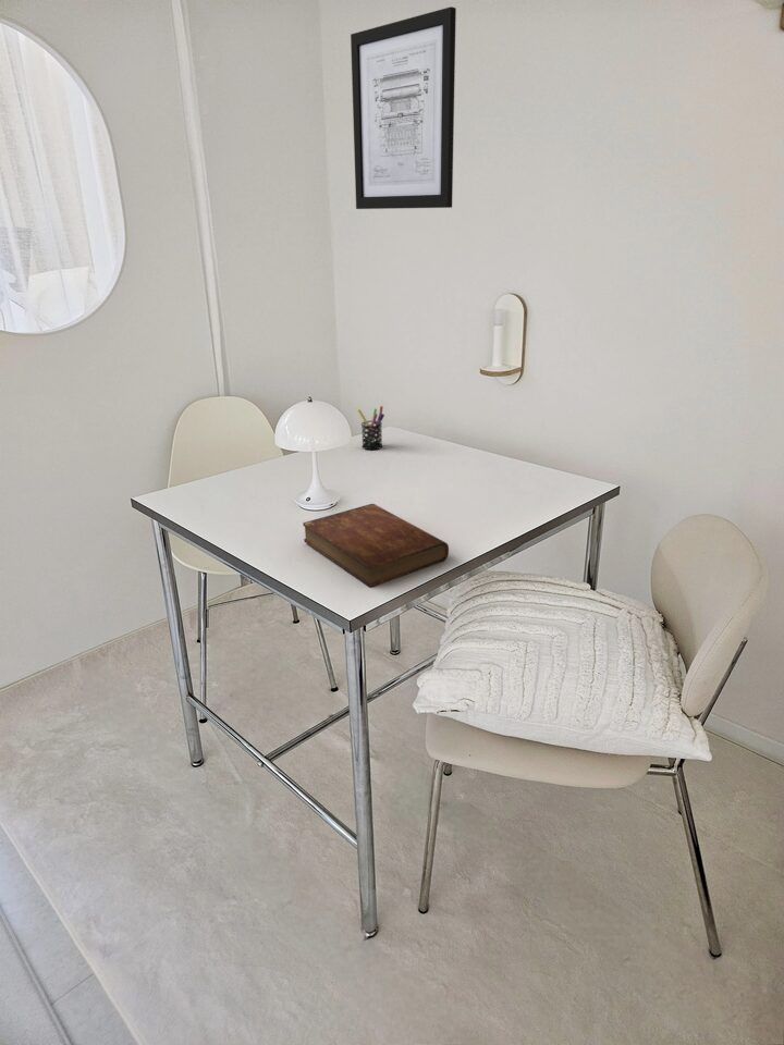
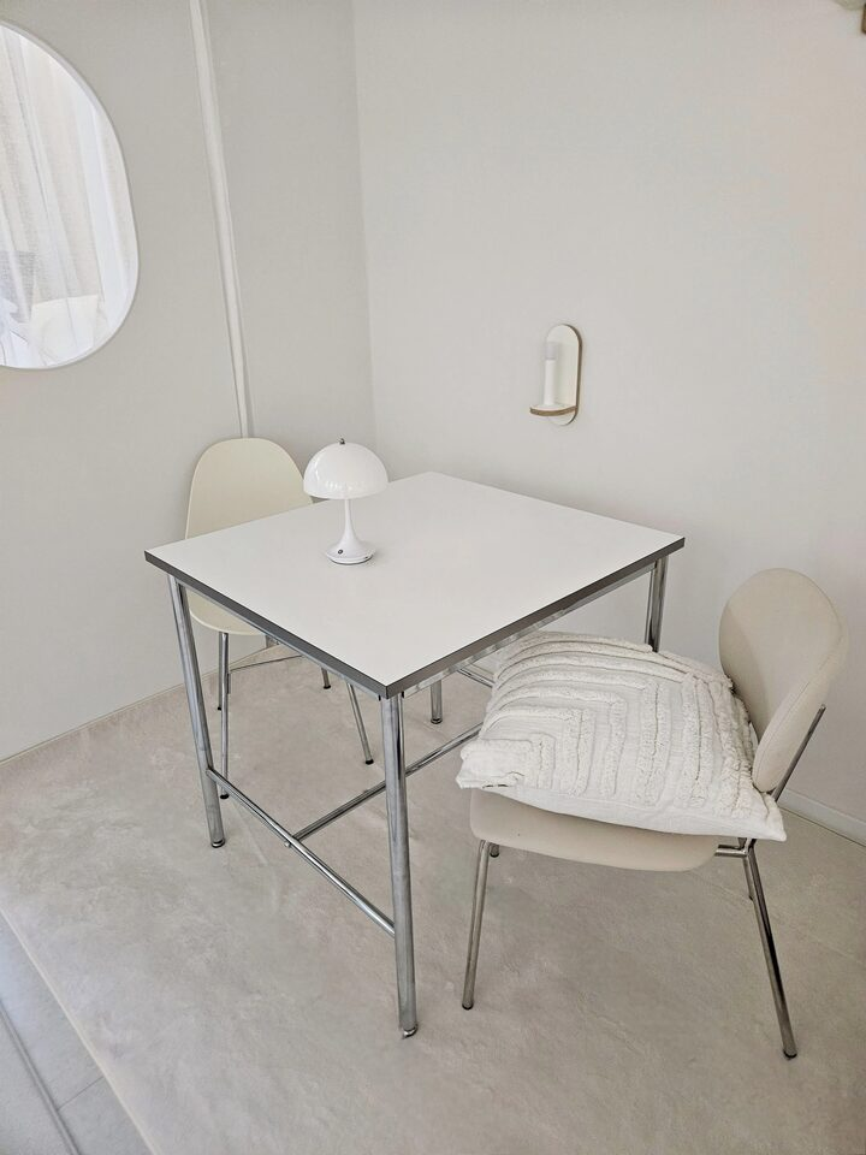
- wall art [350,5,457,210]
- pen holder [357,405,385,451]
- bible [302,503,450,589]
